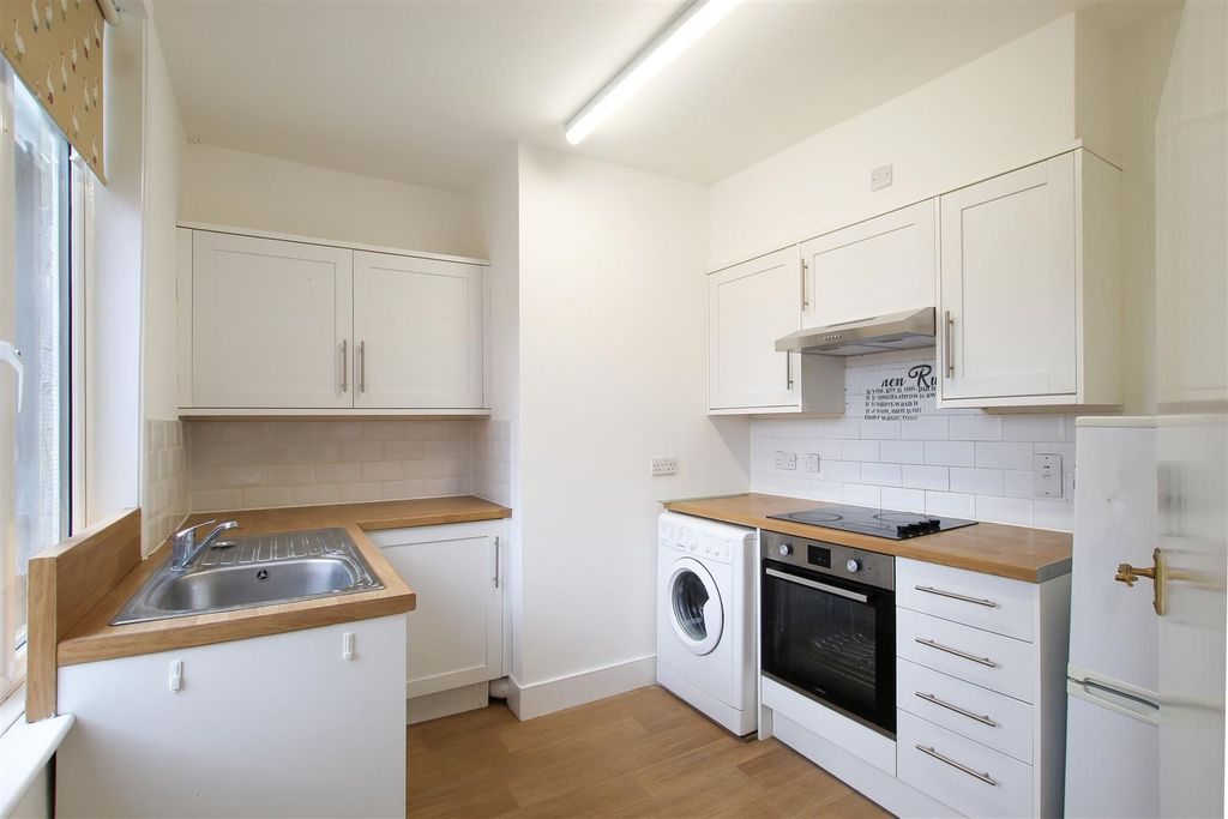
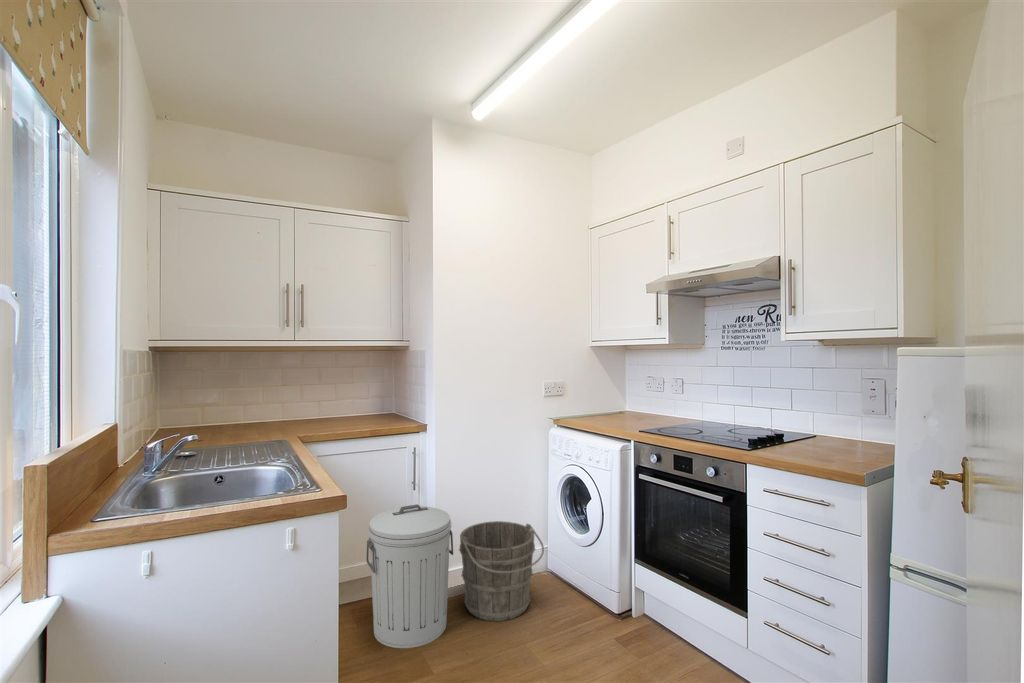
+ bucket [458,520,545,622]
+ trash can [365,504,454,649]
